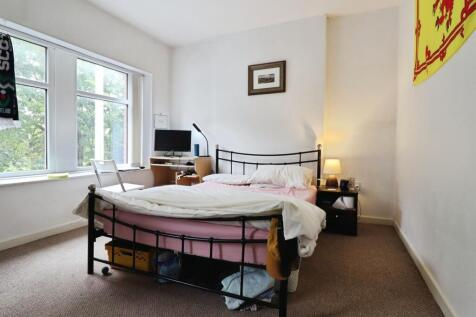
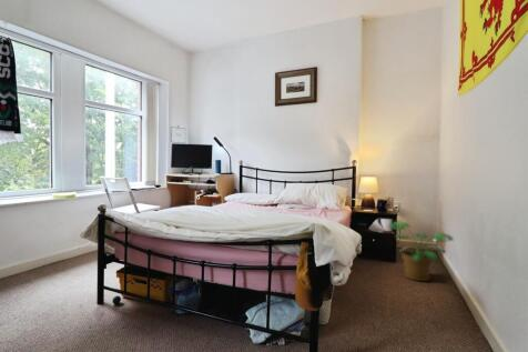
+ potted plant [388,221,455,282]
